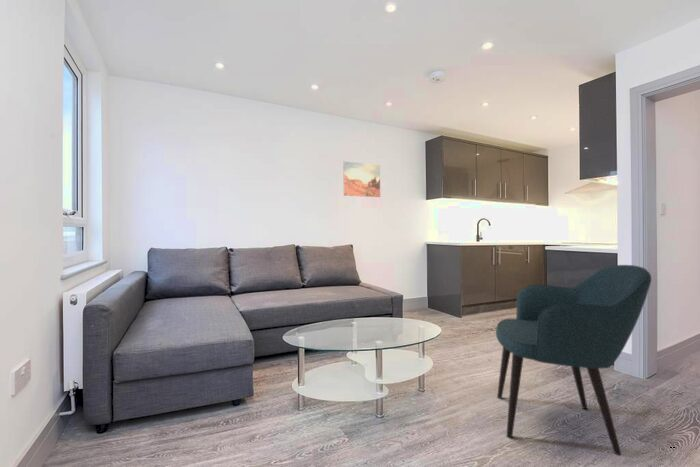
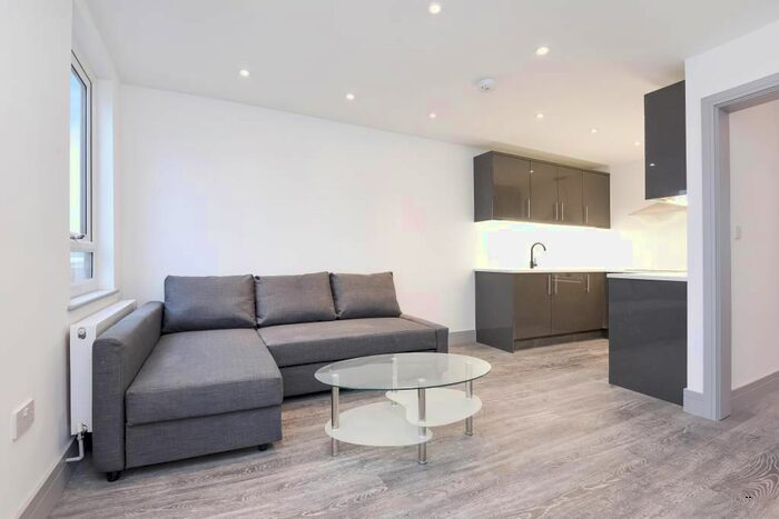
- armchair [495,264,652,456]
- wall art [342,161,381,198]
